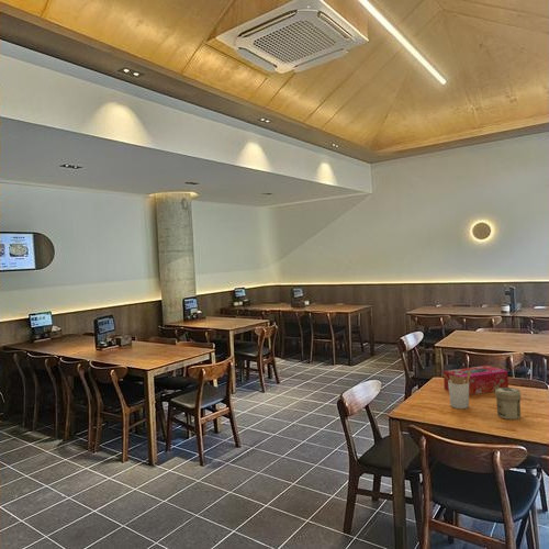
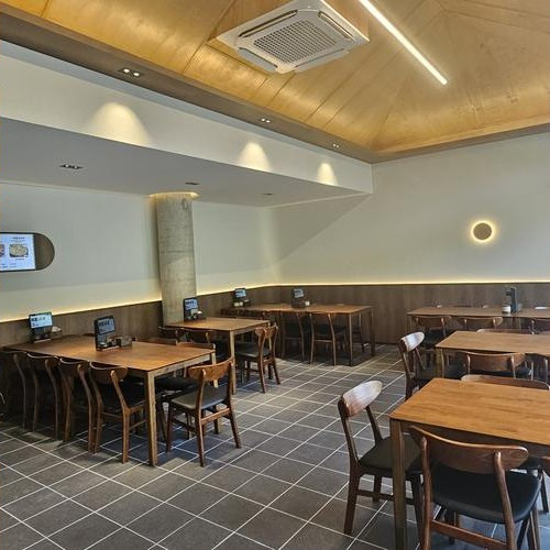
- utensil holder [442,371,471,410]
- tissue box [442,365,509,396]
- jar [494,386,522,421]
